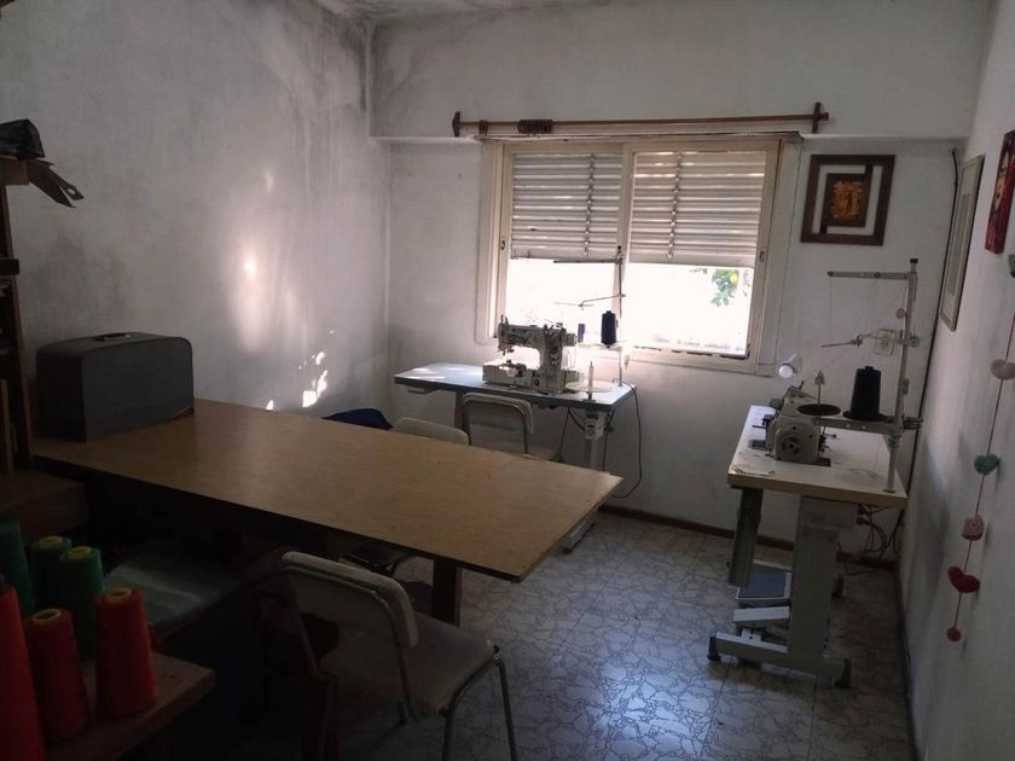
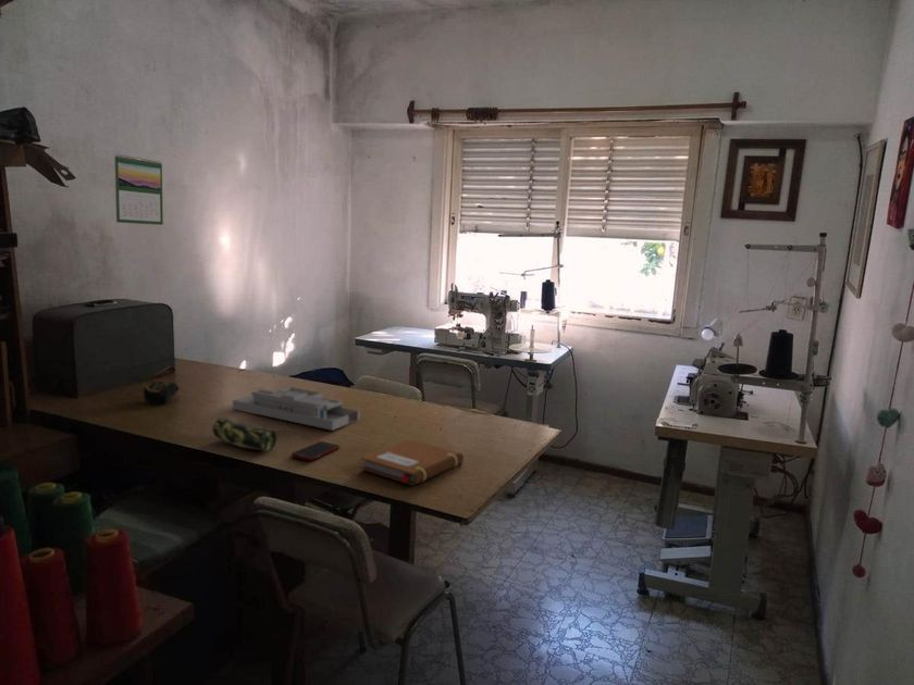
+ pencil case [211,416,279,452]
+ tape measure [143,381,181,404]
+ calendar [113,153,164,226]
+ cell phone [291,440,341,462]
+ notebook [359,438,465,486]
+ desk organizer [232,386,361,432]
